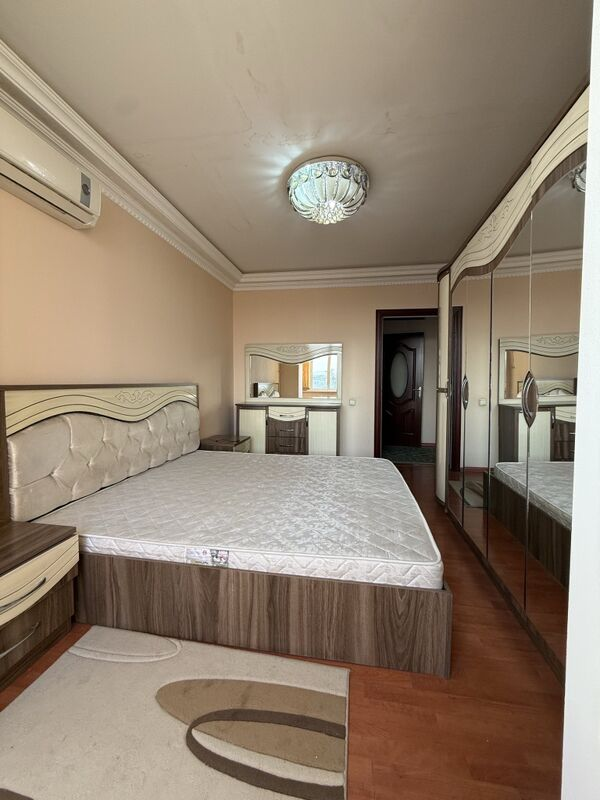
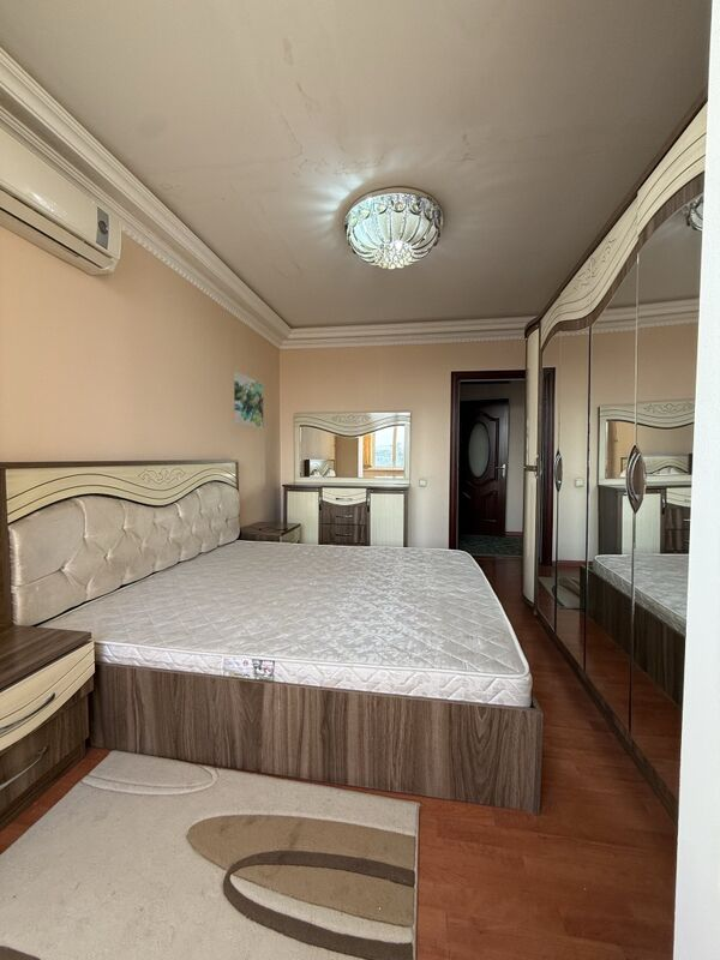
+ wall art [233,371,264,430]
